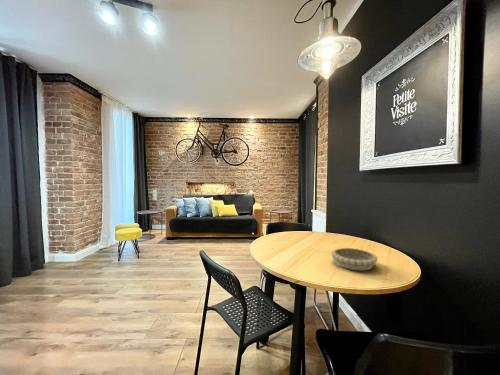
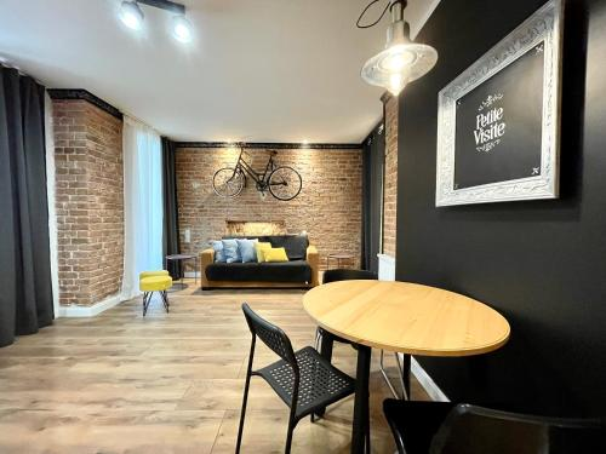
- decorative bowl [330,247,379,271]
